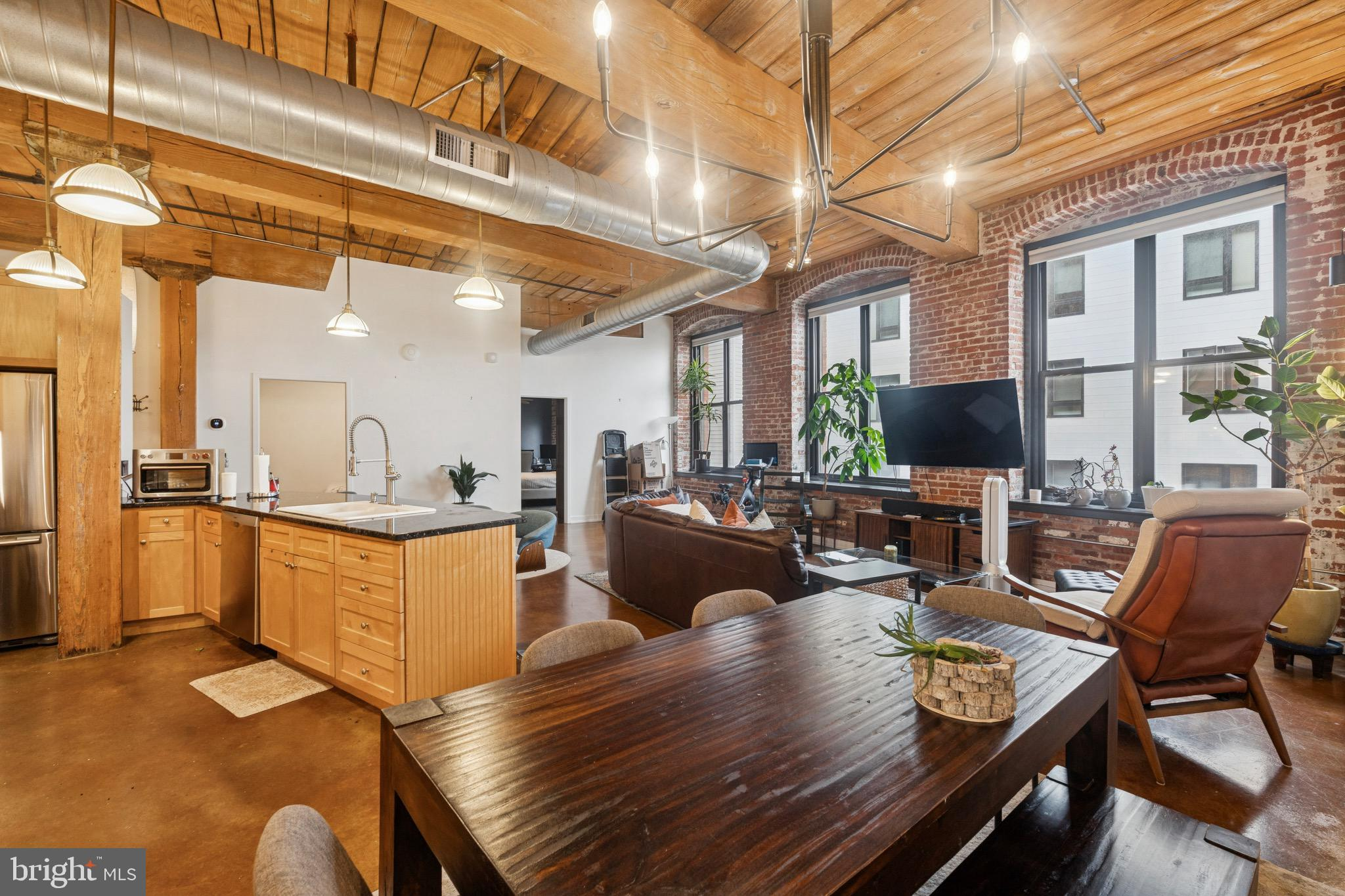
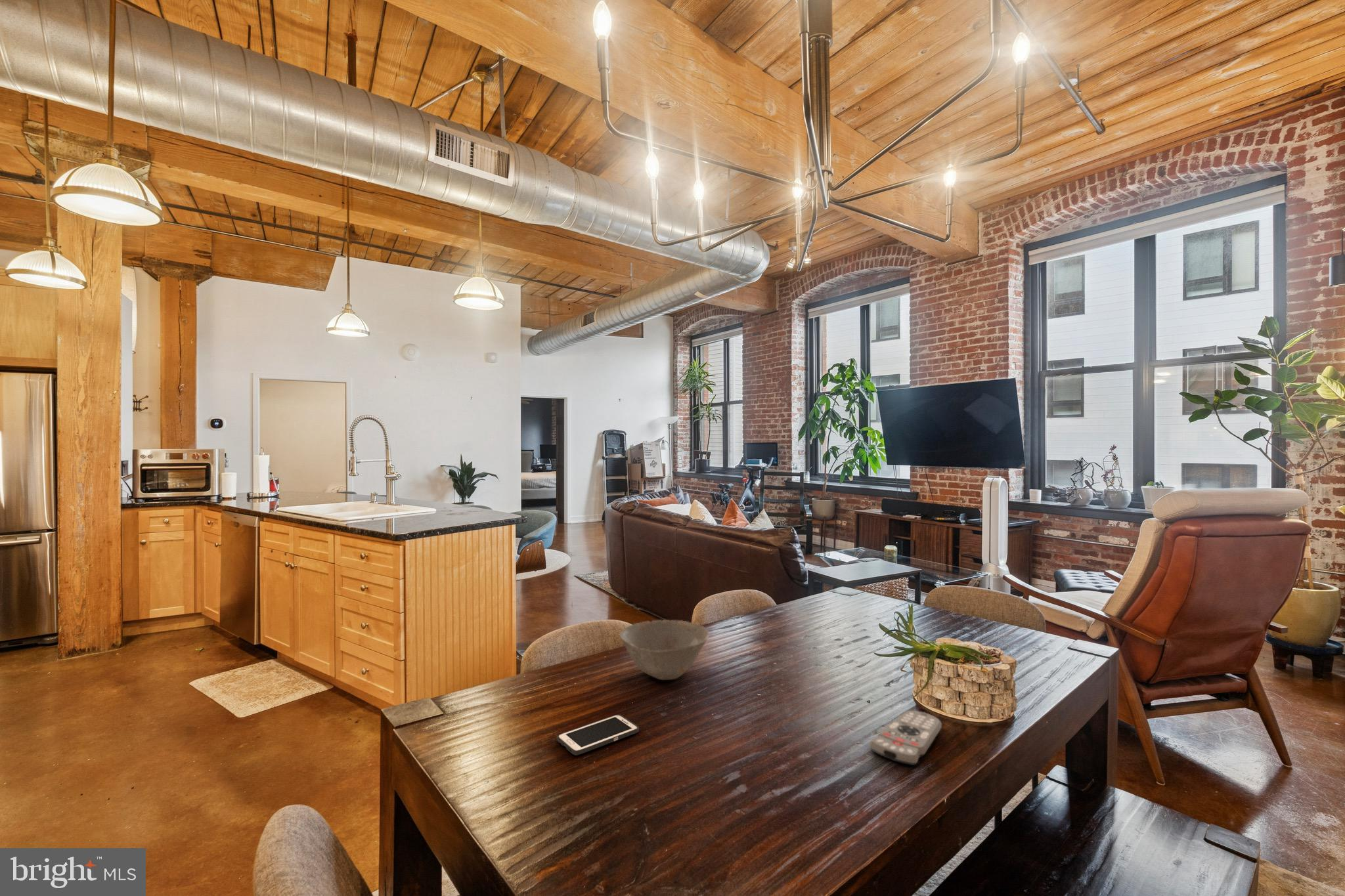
+ remote control [869,710,942,766]
+ ceramic bowl [619,619,710,681]
+ cell phone [556,714,640,756]
